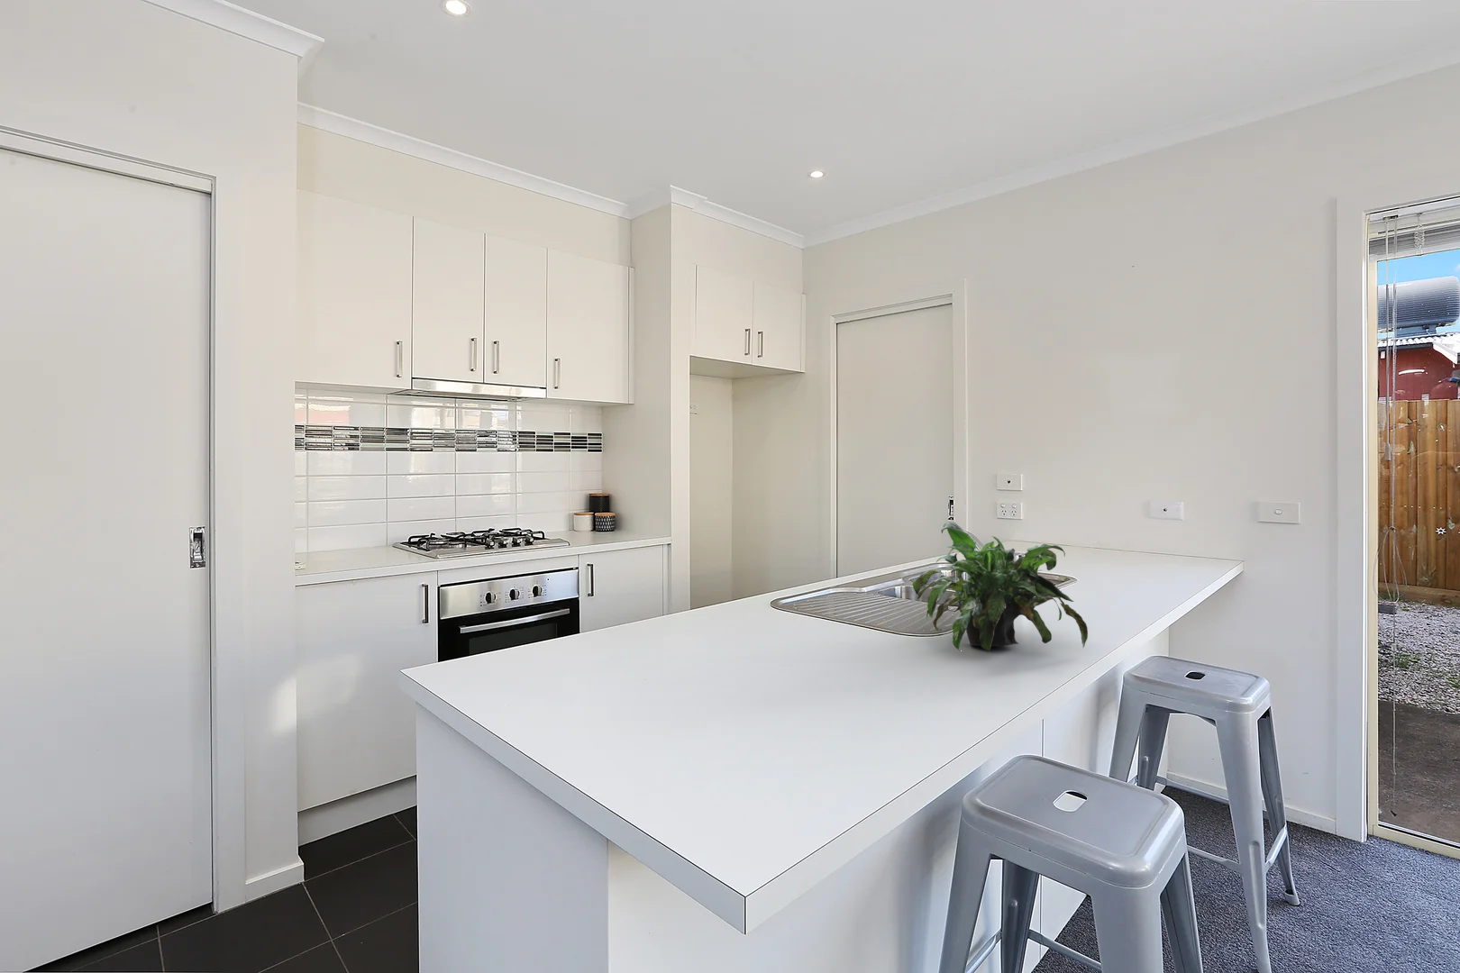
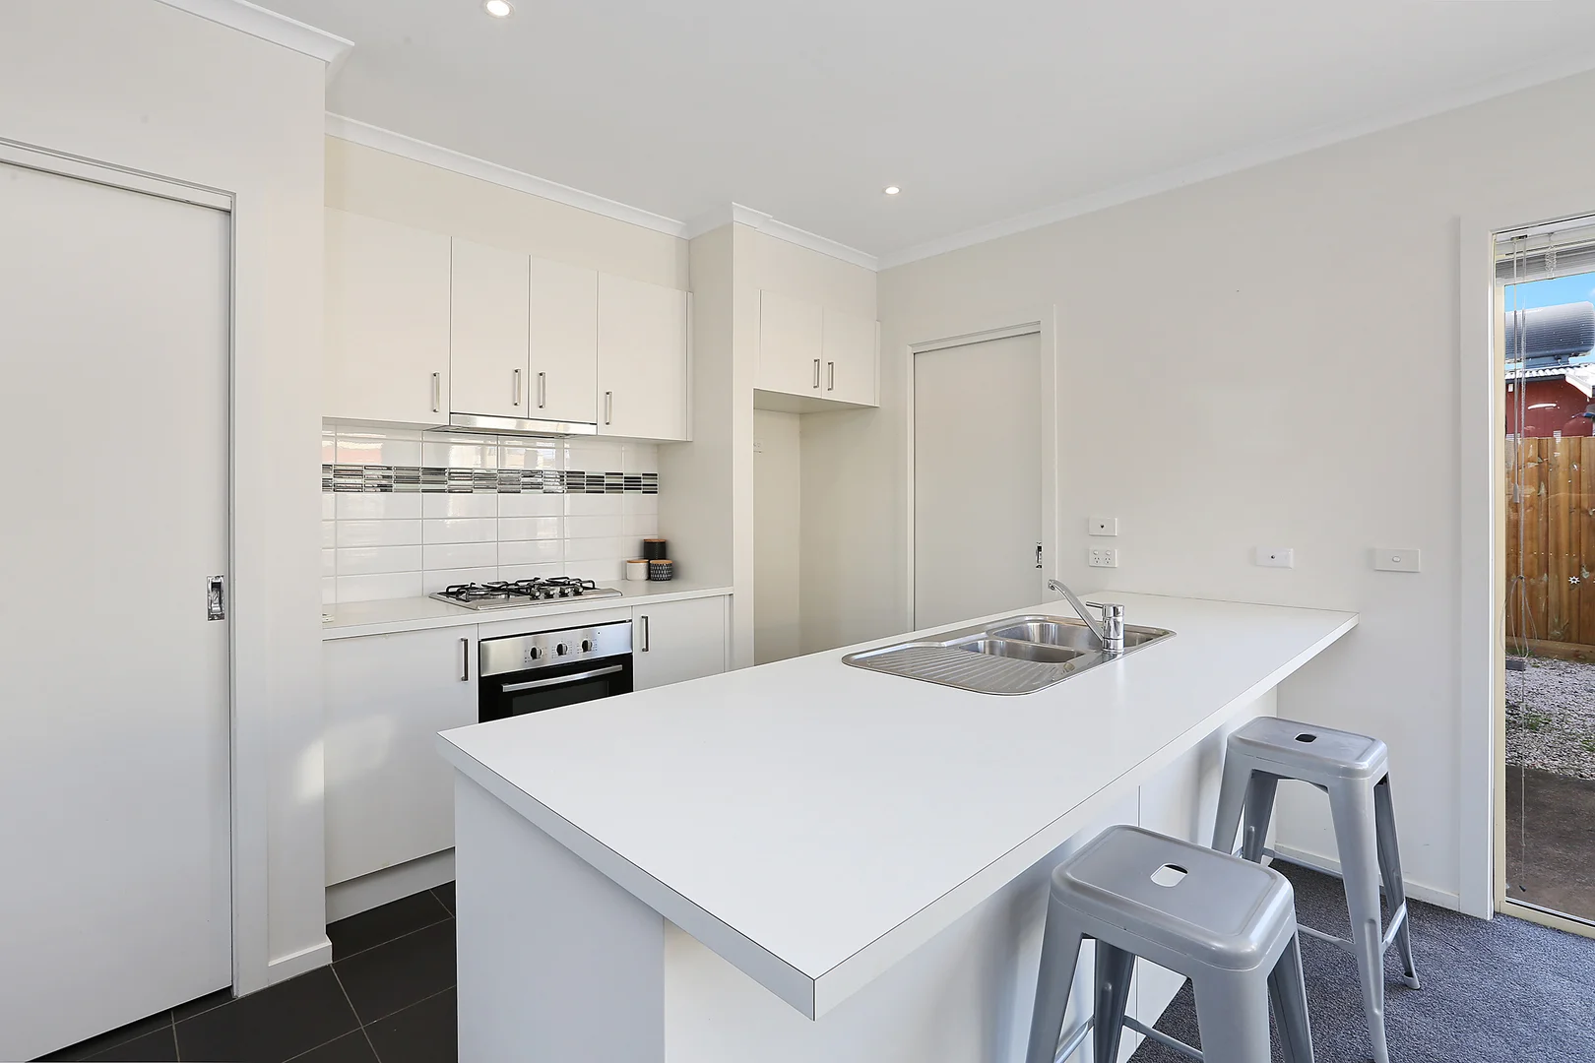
- potted plant [912,521,1088,652]
